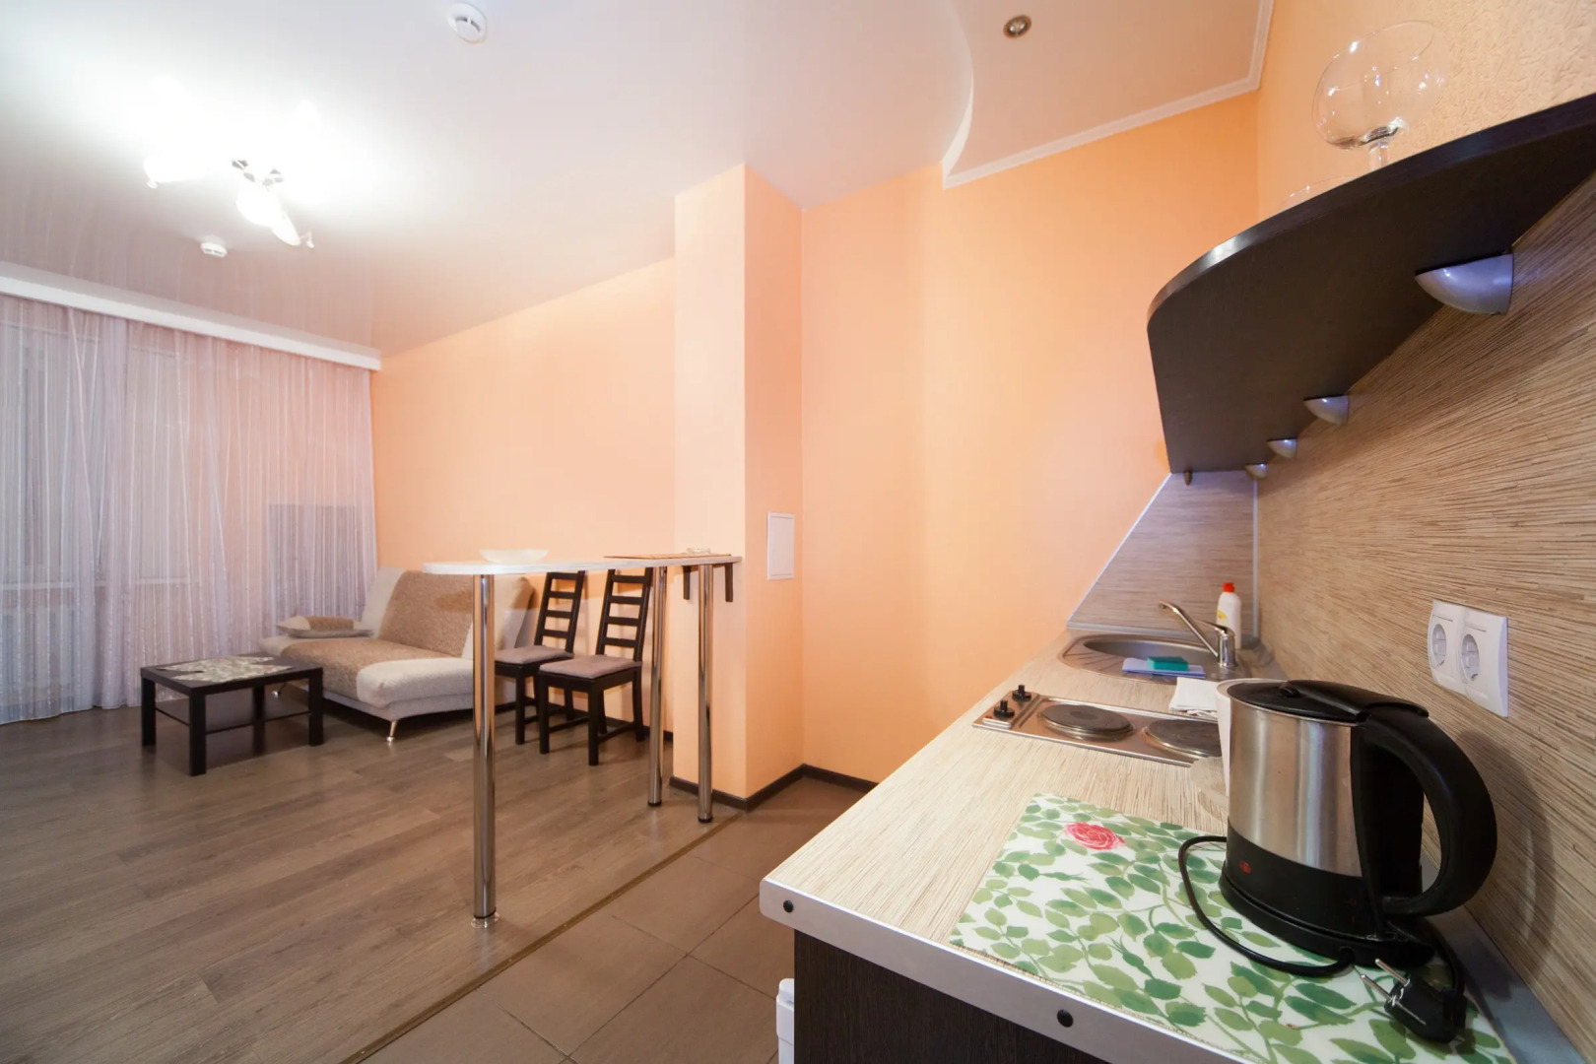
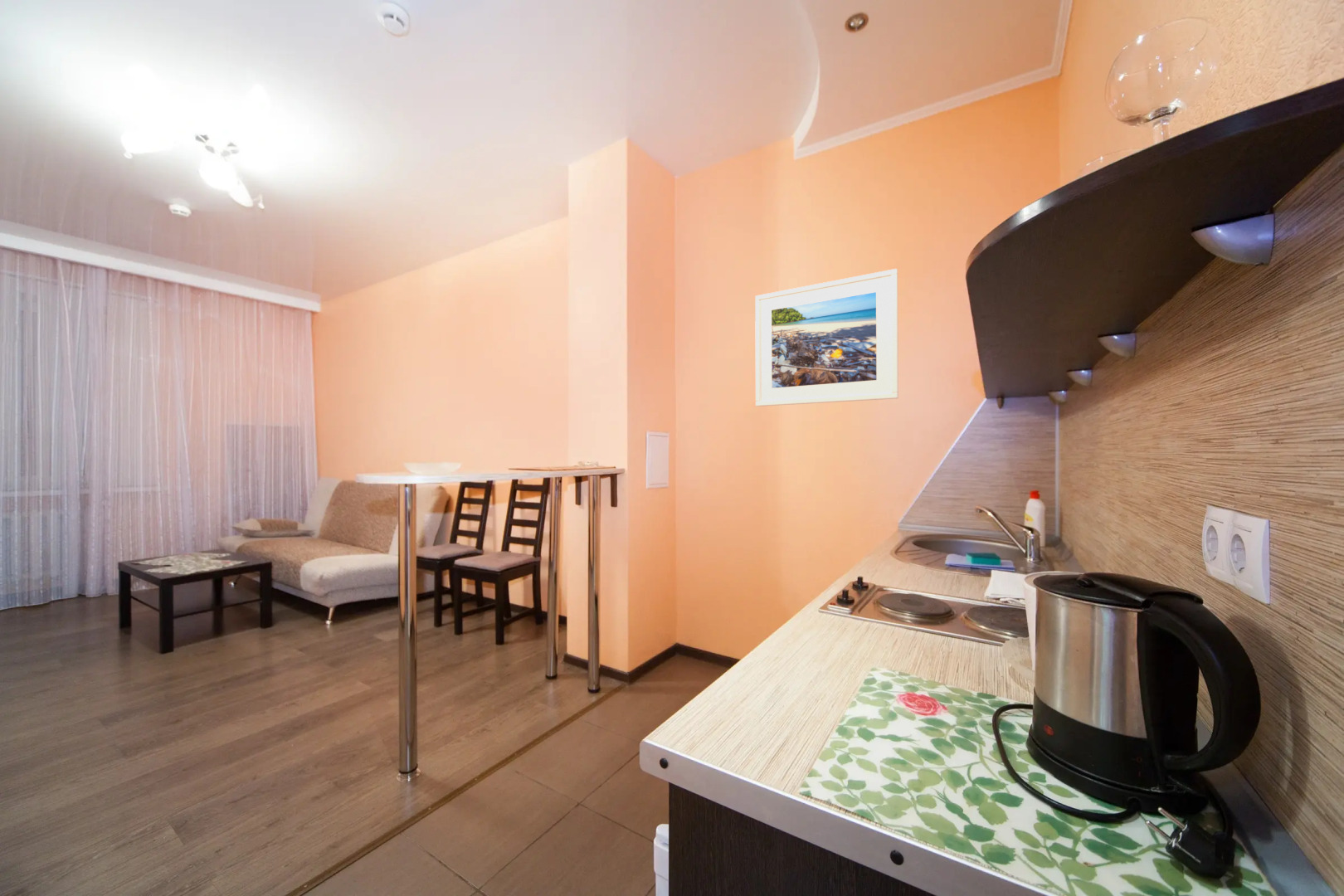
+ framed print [754,268,899,407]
